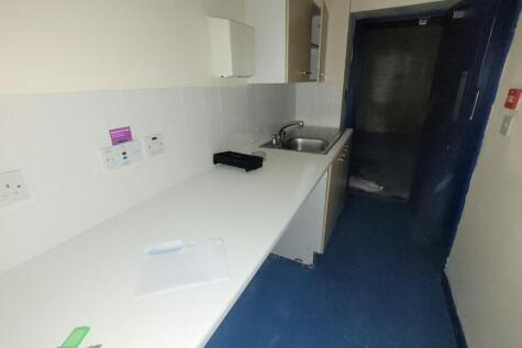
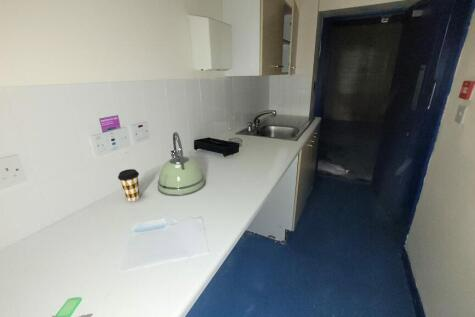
+ coffee cup [117,168,141,202]
+ kettle [157,131,207,197]
